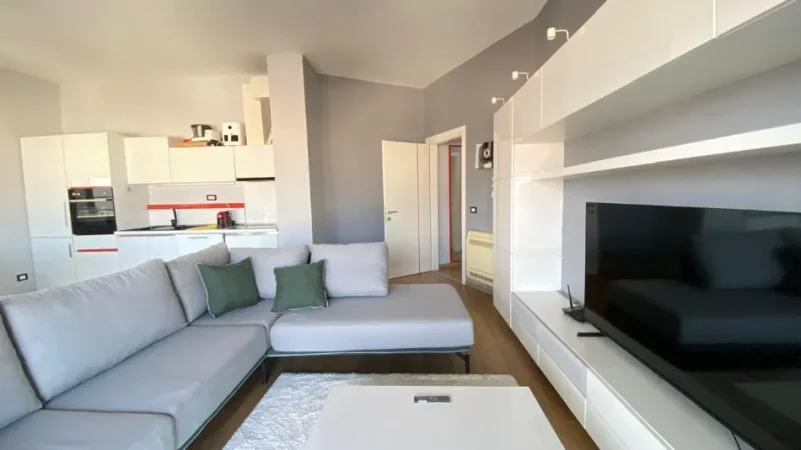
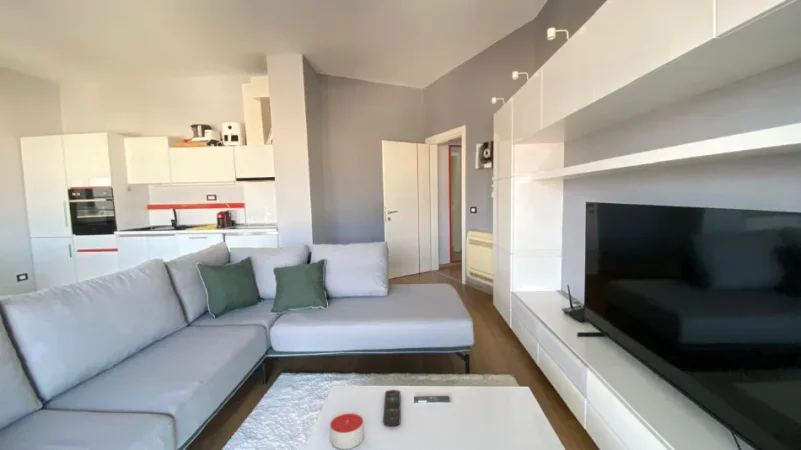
+ candle [329,411,365,450]
+ remote control [382,389,401,427]
